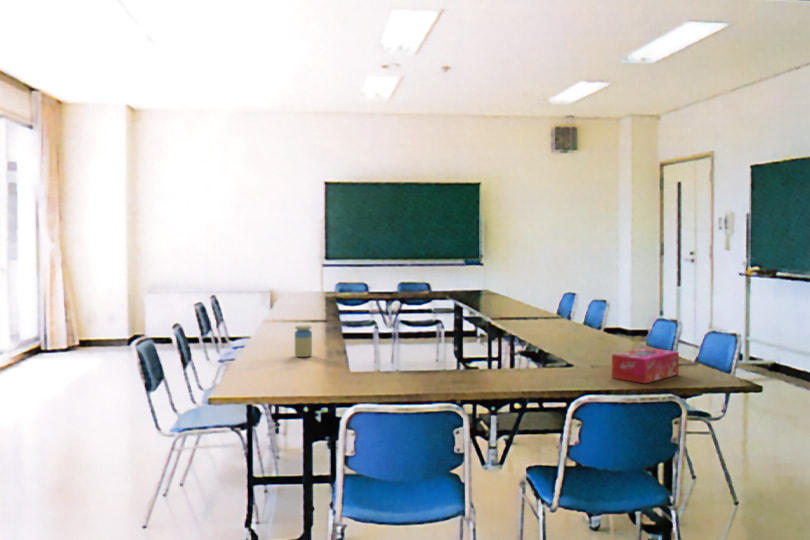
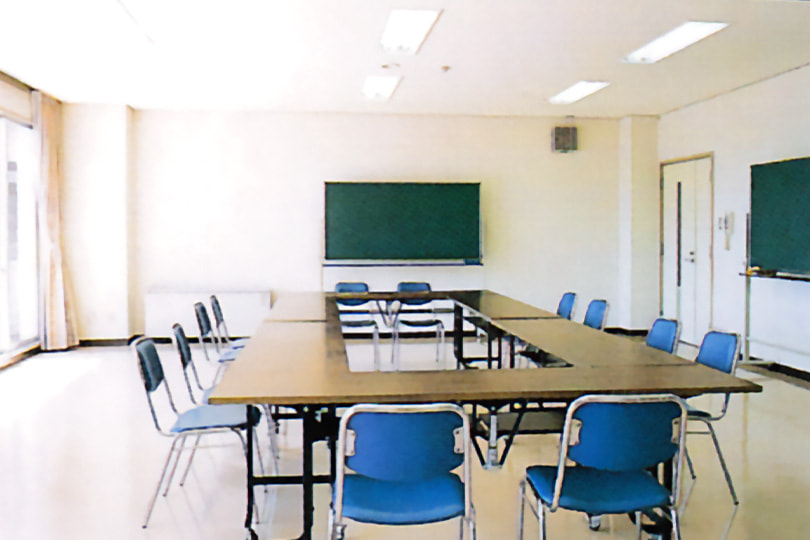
- jar [294,324,313,358]
- tissue box [611,347,680,384]
